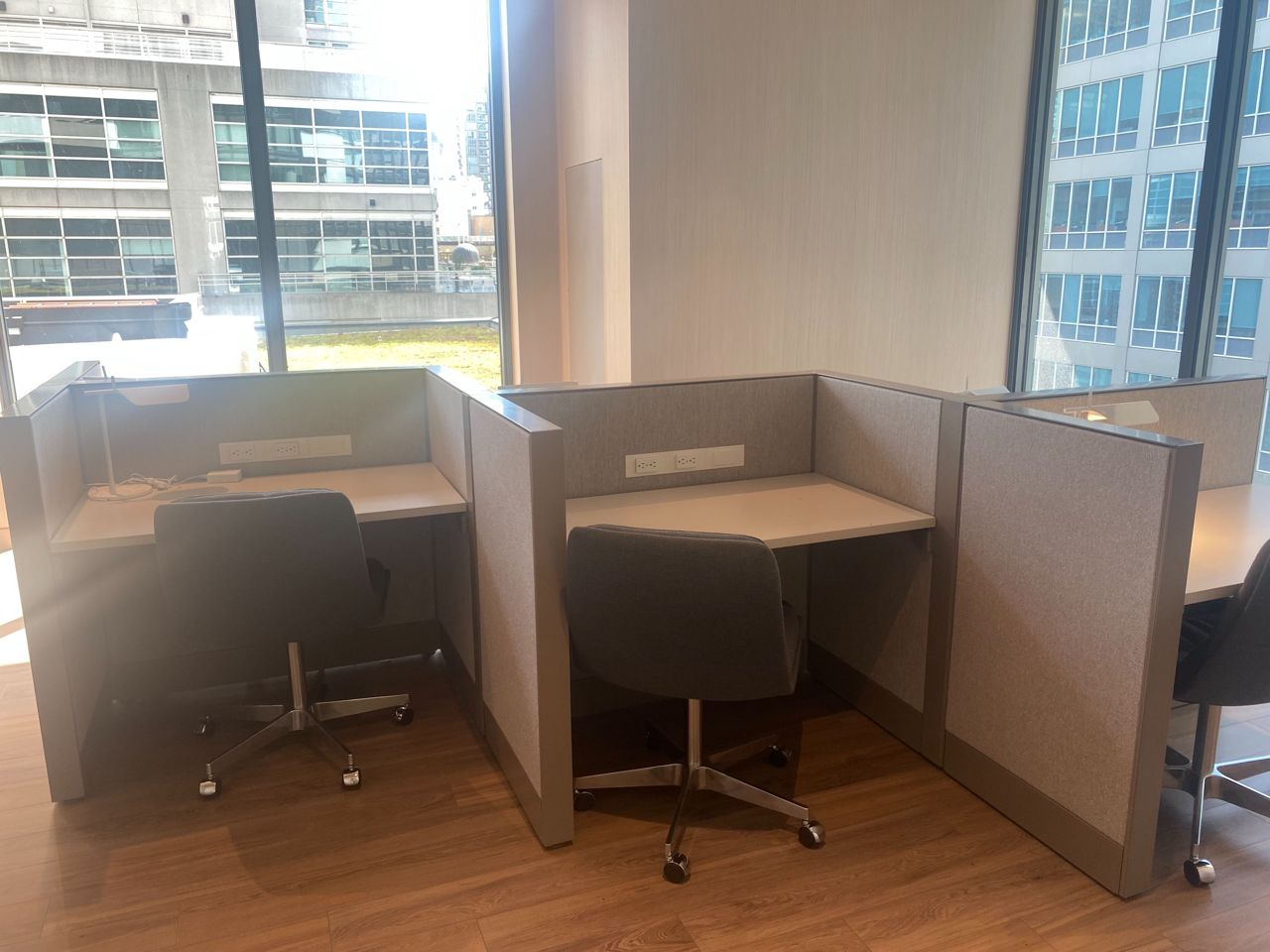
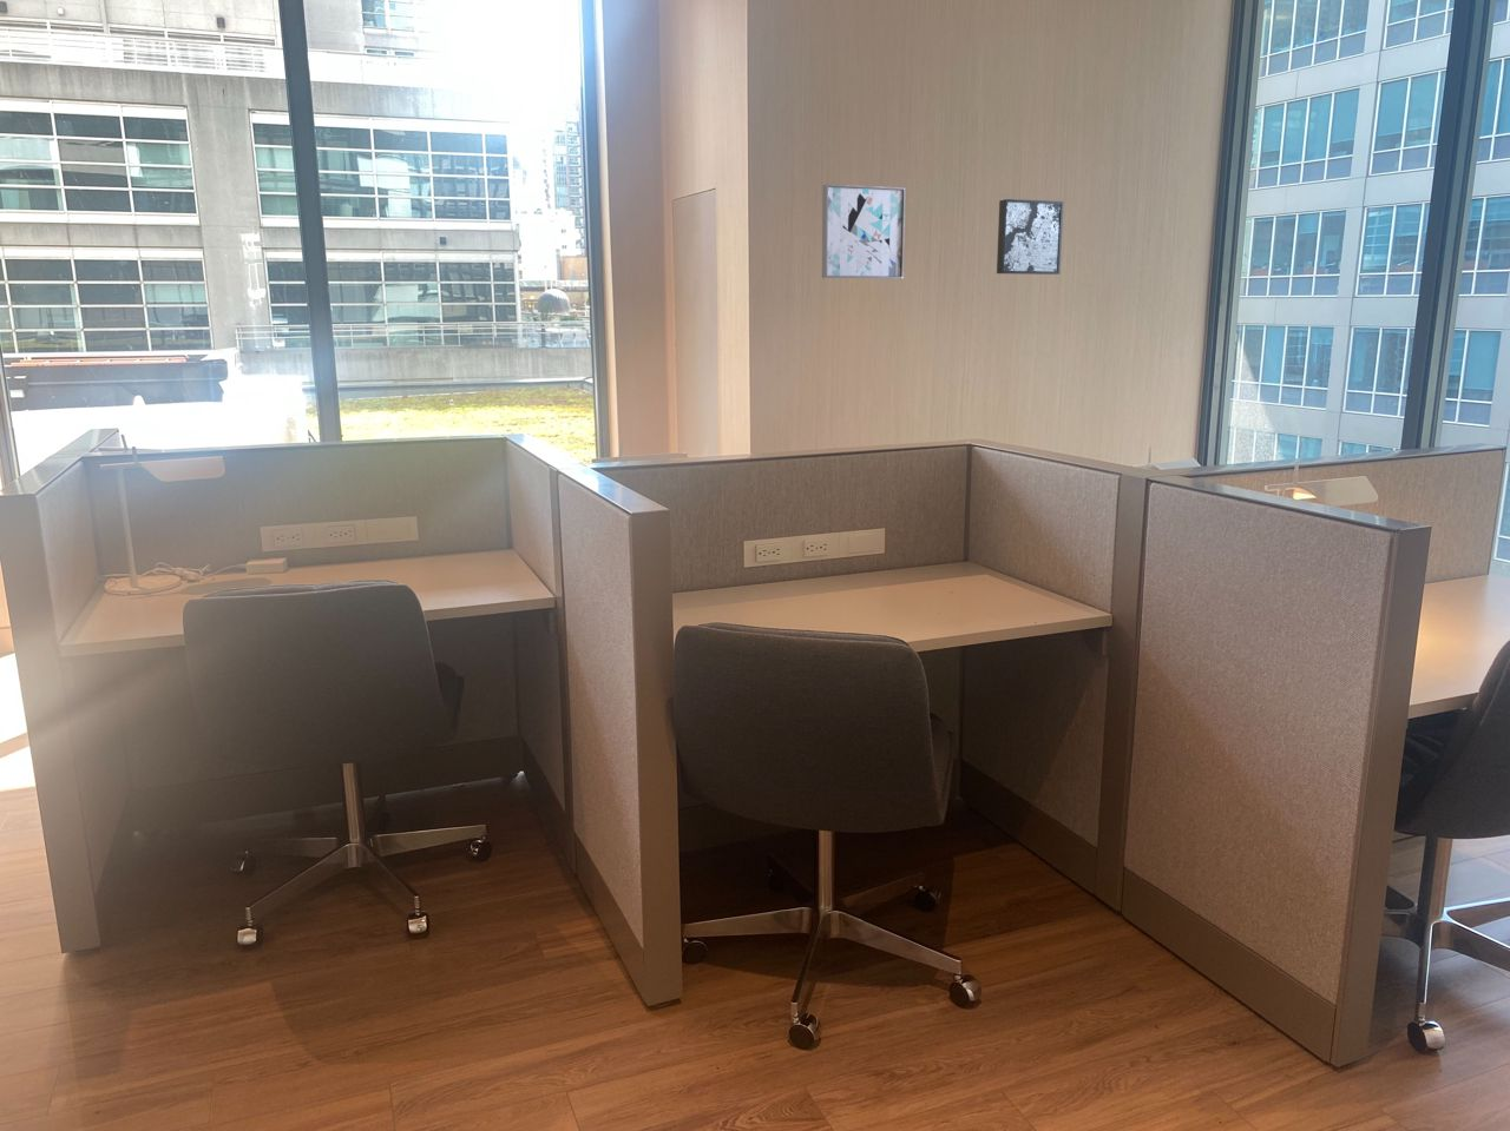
+ wall art [995,198,1065,276]
+ wall art [822,184,906,279]
